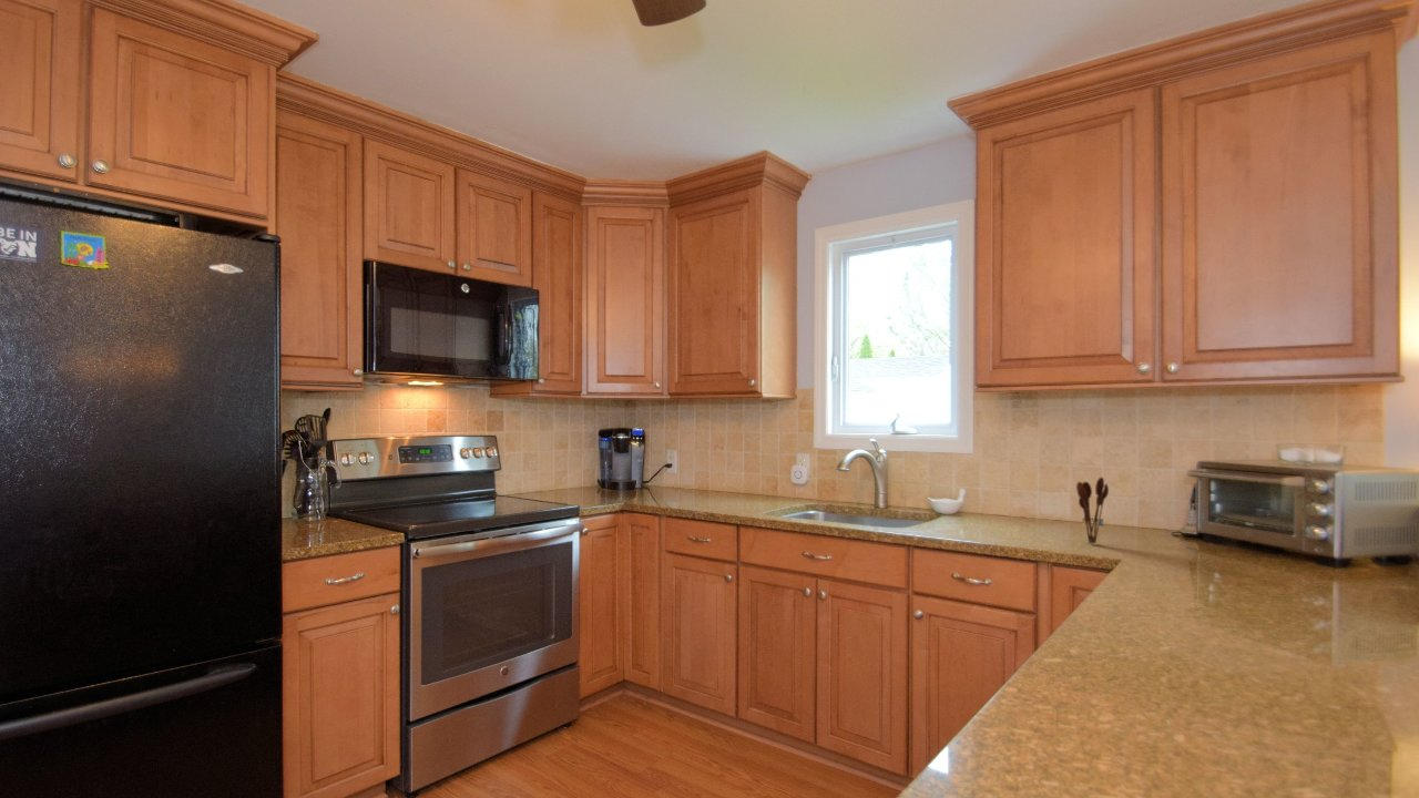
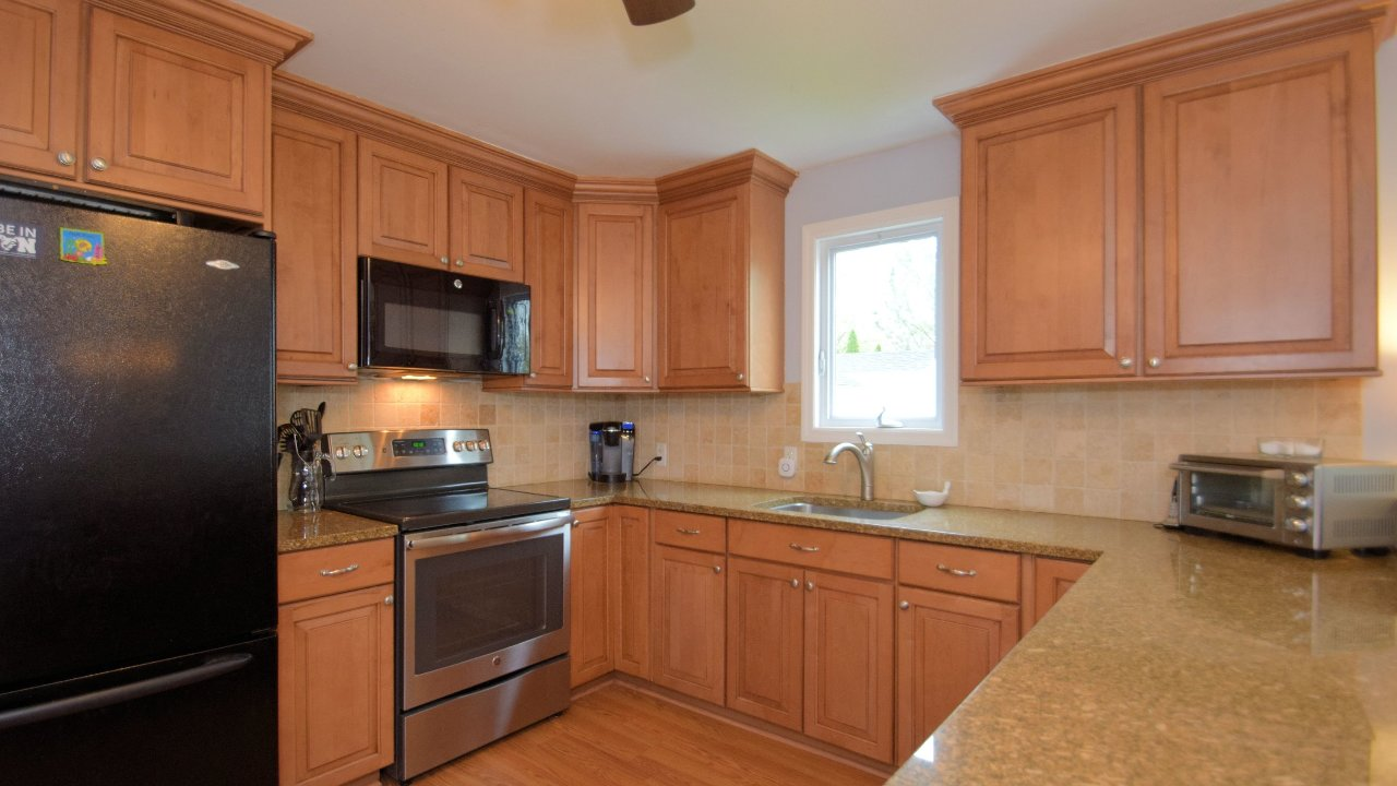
- utensil holder [1075,477,1110,545]
